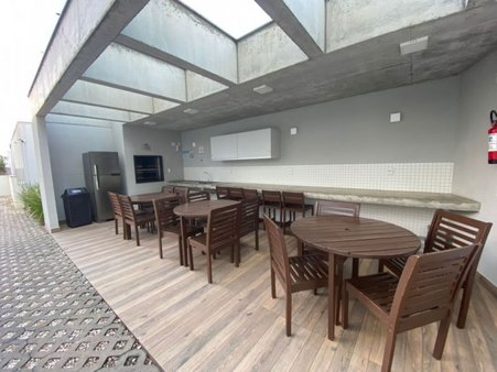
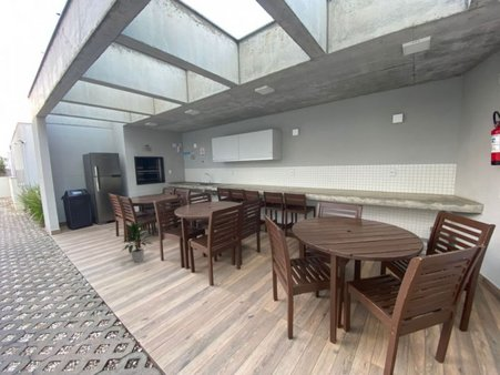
+ indoor plant [119,221,155,263]
